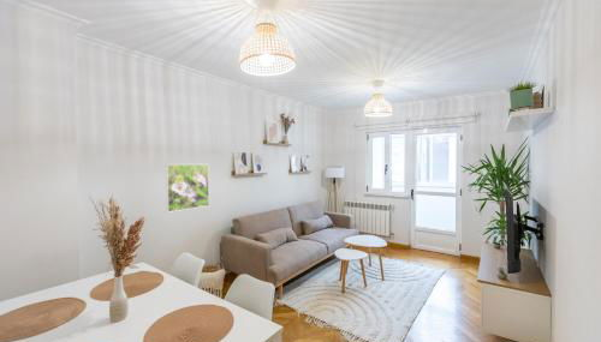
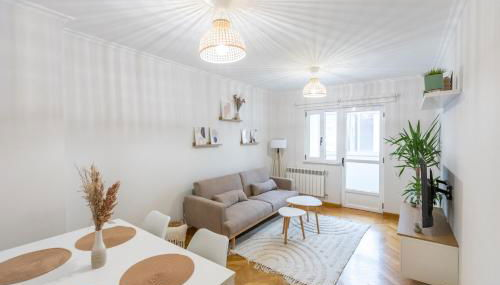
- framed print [165,163,210,214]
